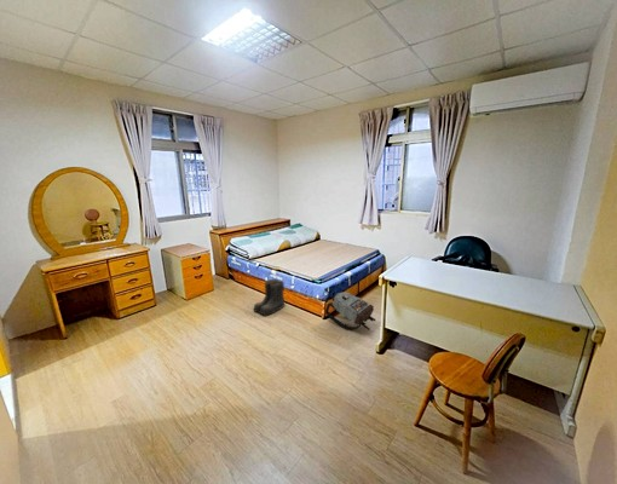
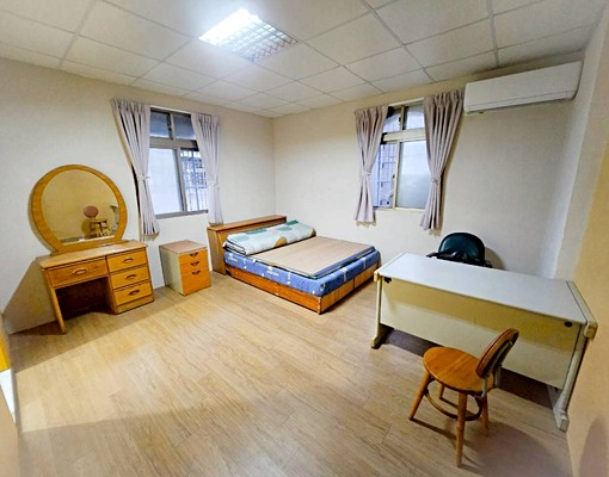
- backpack [324,290,377,332]
- boots [253,278,286,316]
